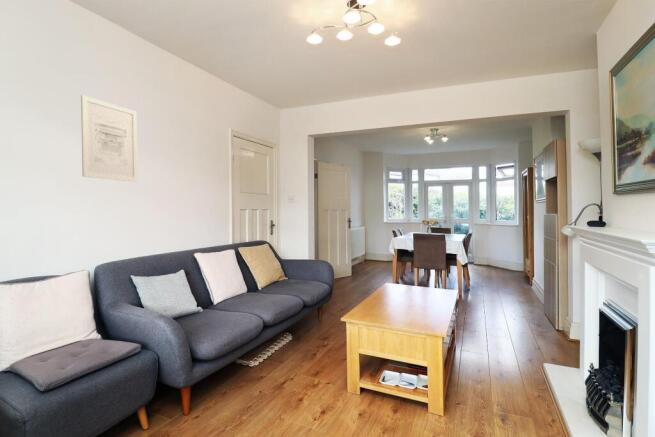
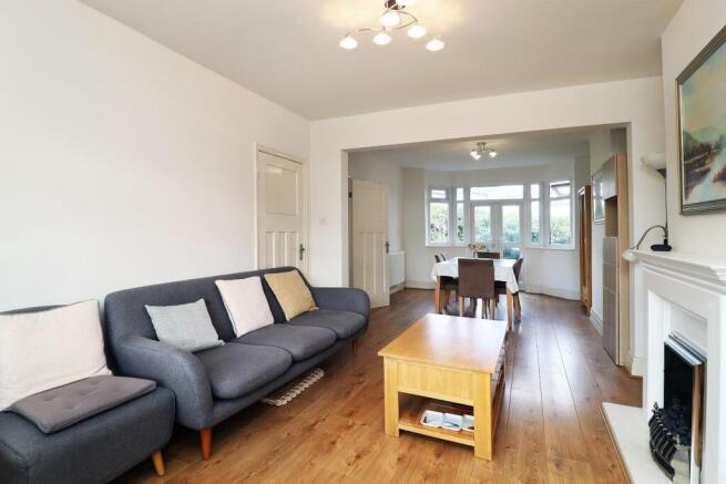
- wall art [80,94,139,183]
